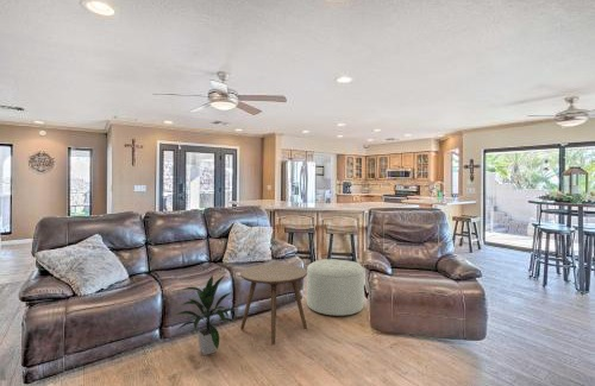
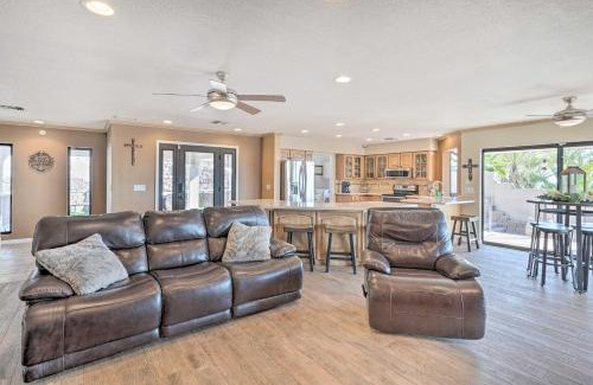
- ottoman [306,258,365,317]
- side table [239,262,308,346]
- indoor plant [175,273,237,356]
